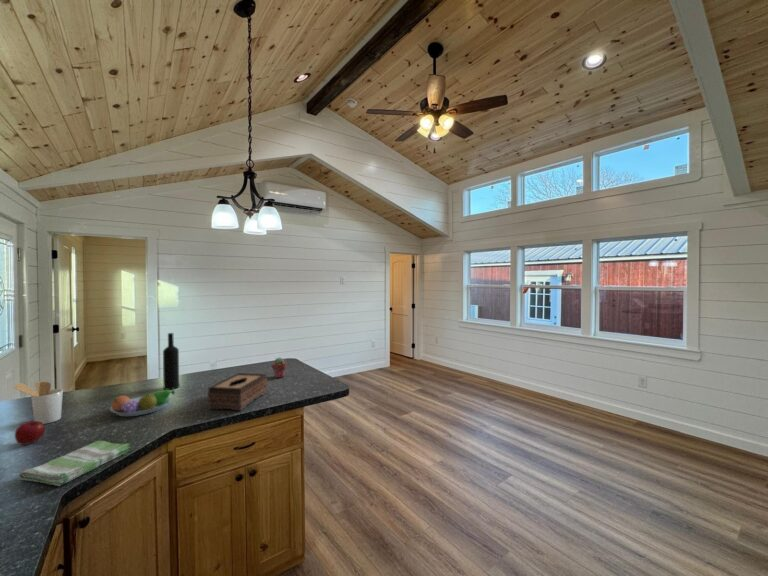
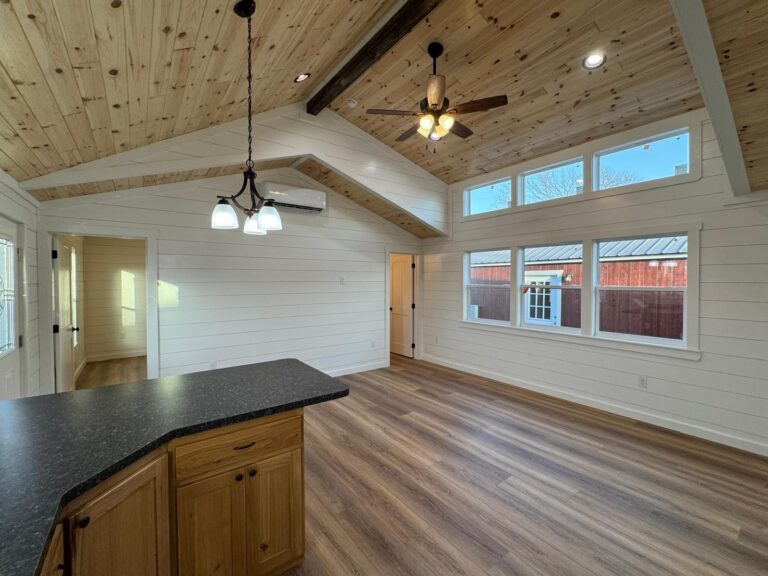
- utensil holder [12,380,64,425]
- wine bottle [162,332,180,391]
- fruit bowl [109,389,176,417]
- potted succulent [270,356,288,379]
- tissue box [207,372,268,411]
- apple [14,420,46,446]
- dish towel [18,440,132,487]
